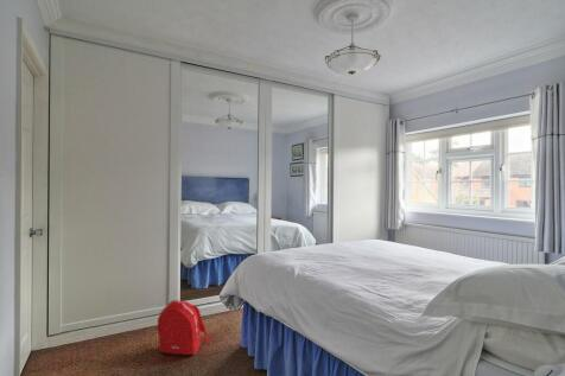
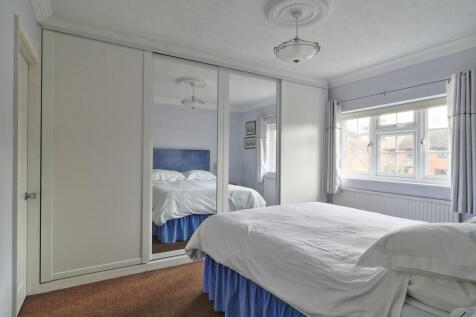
- backpack [154,299,212,356]
